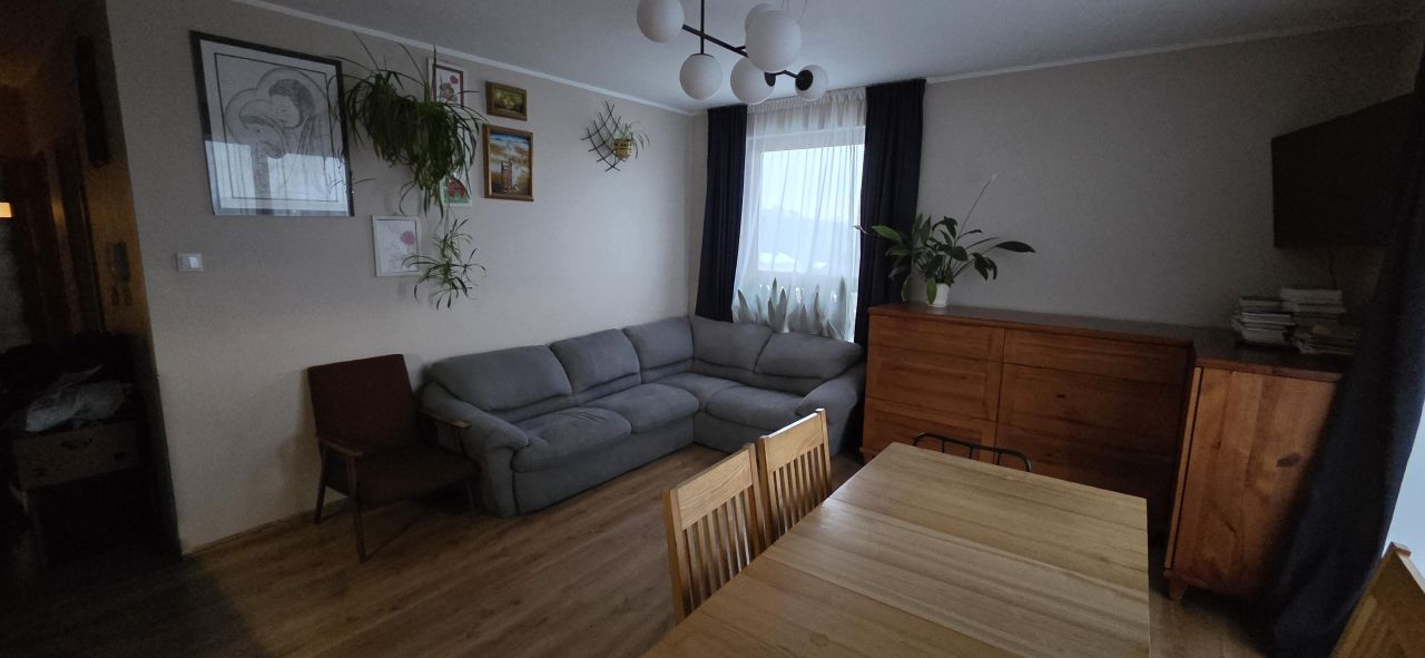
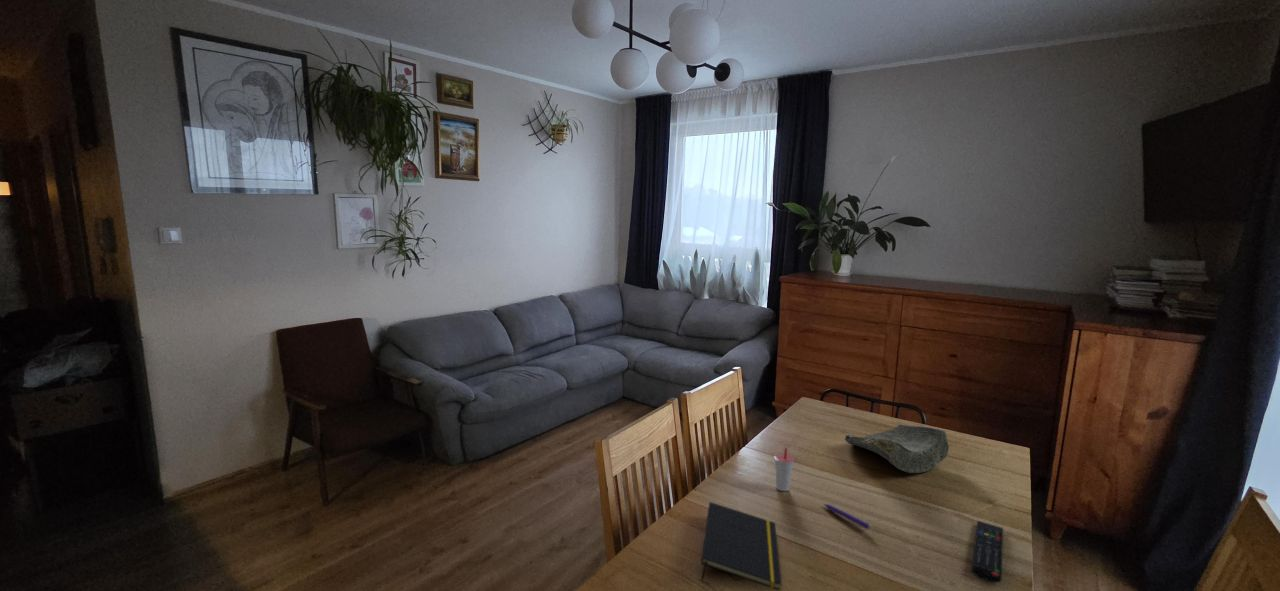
+ notepad [700,501,782,591]
+ decorative bowl [844,424,950,474]
+ remote control [970,520,1004,584]
+ pen [823,503,872,530]
+ cup [774,447,795,492]
